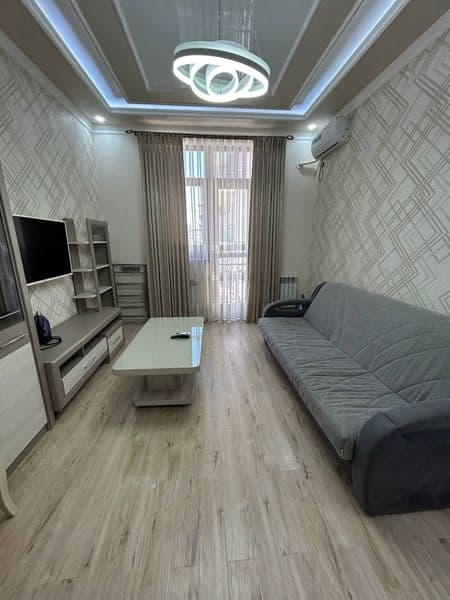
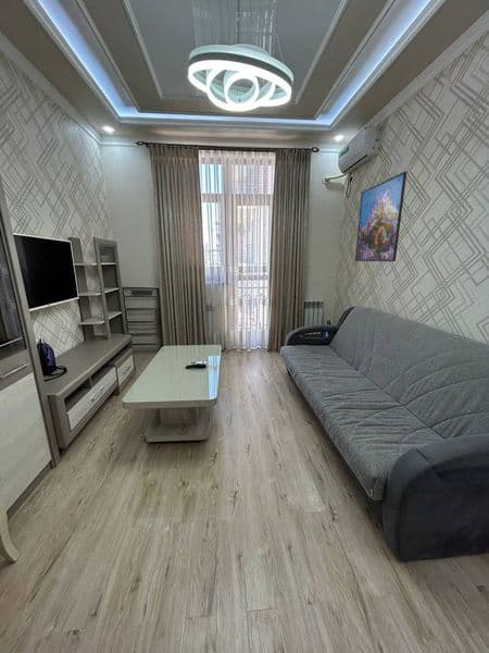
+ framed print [354,170,408,262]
